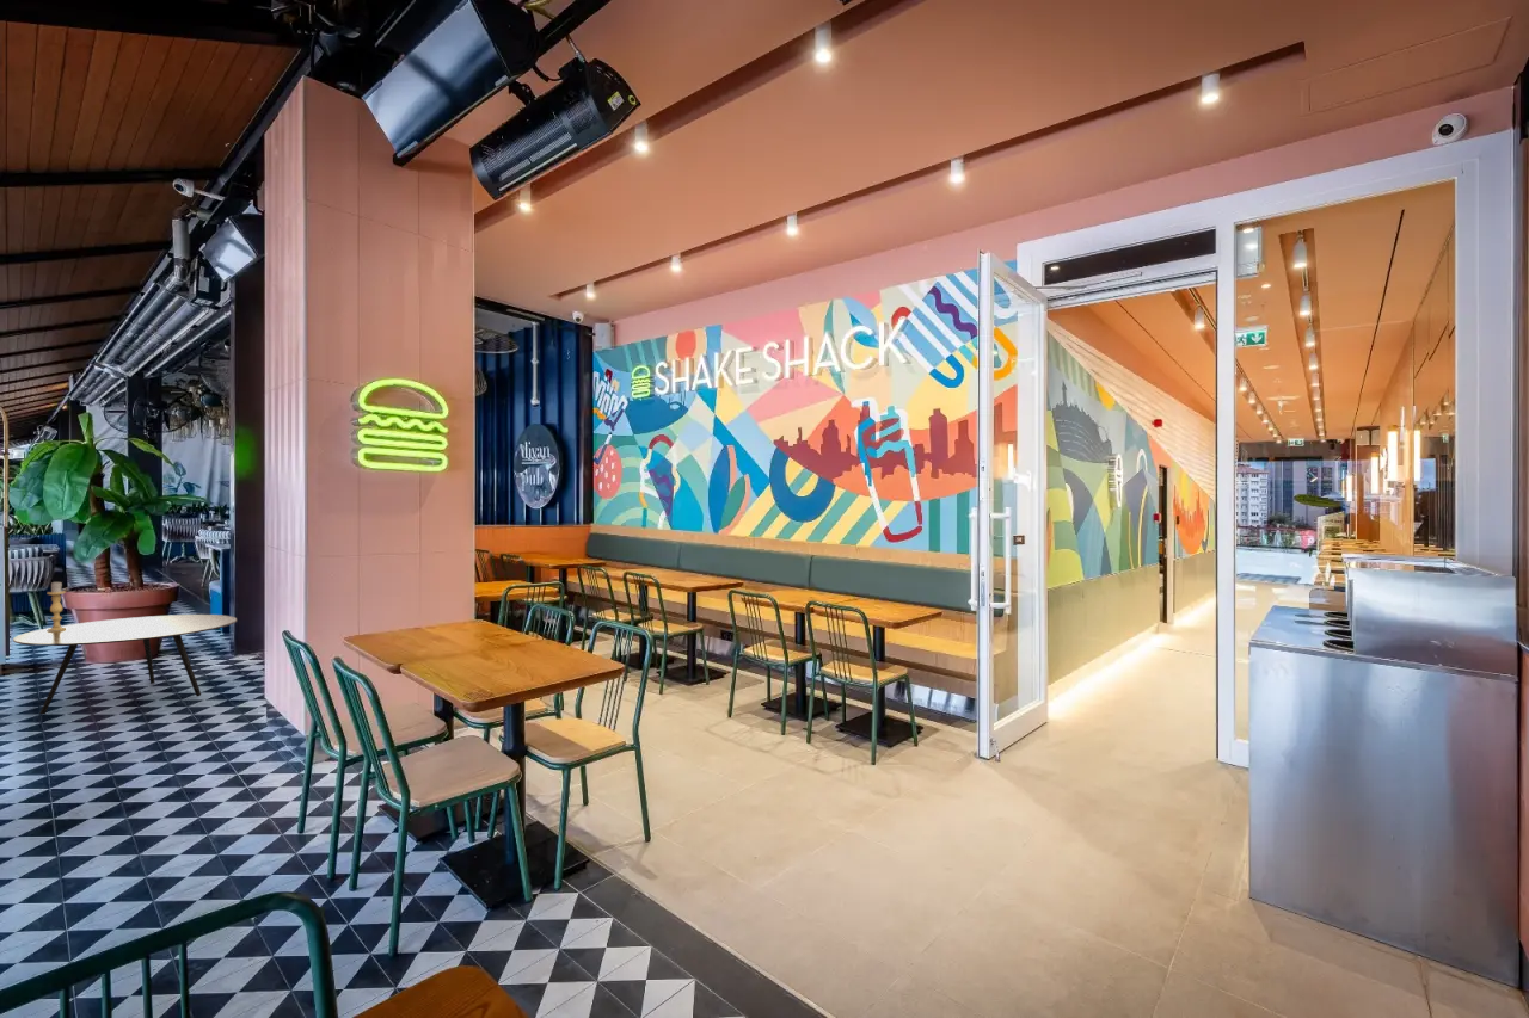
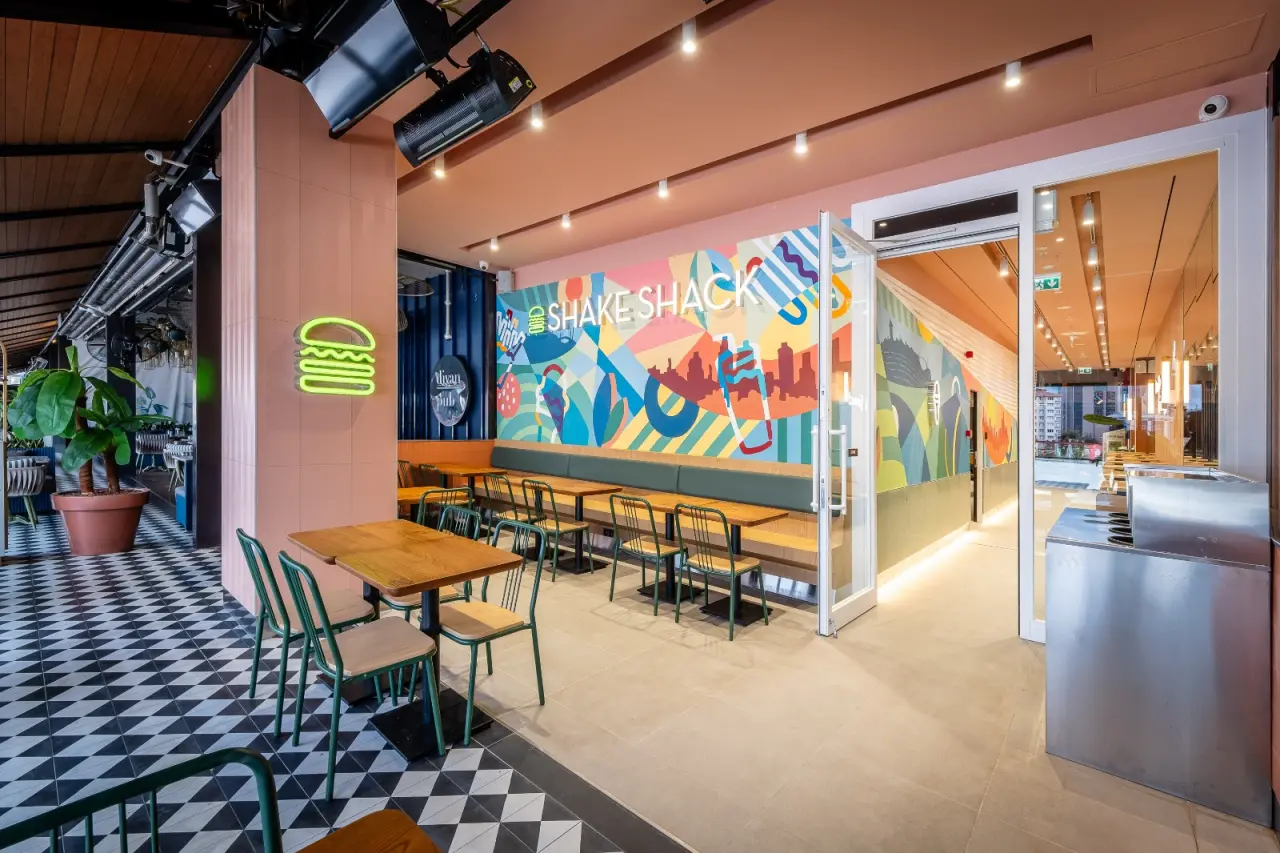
- dining table [12,613,238,715]
- candle holder [47,581,67,631]
